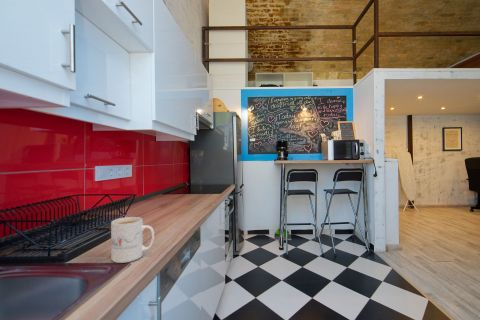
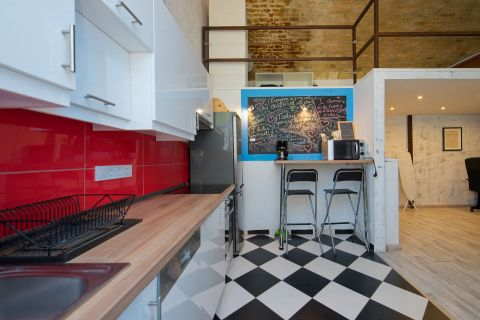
- mug [110,216,155,264]
